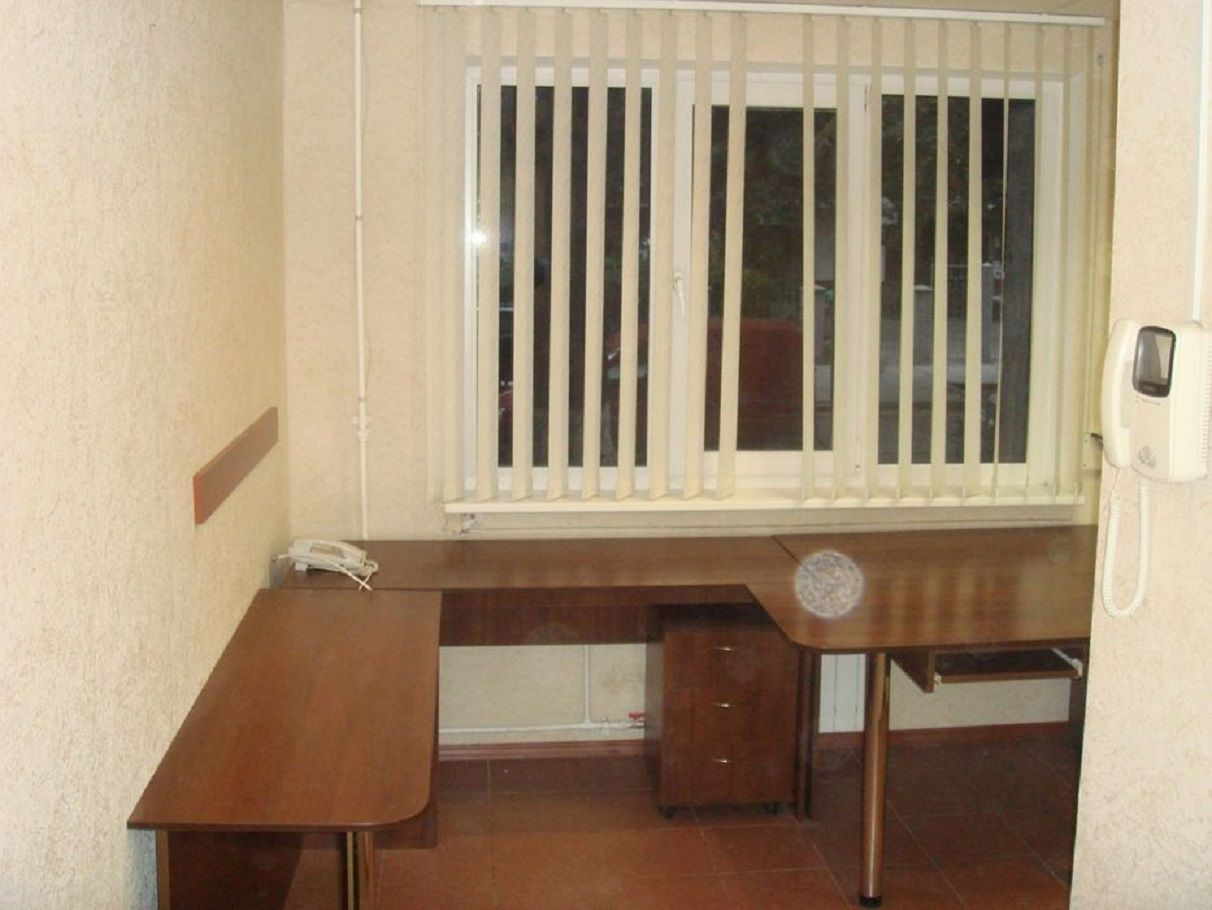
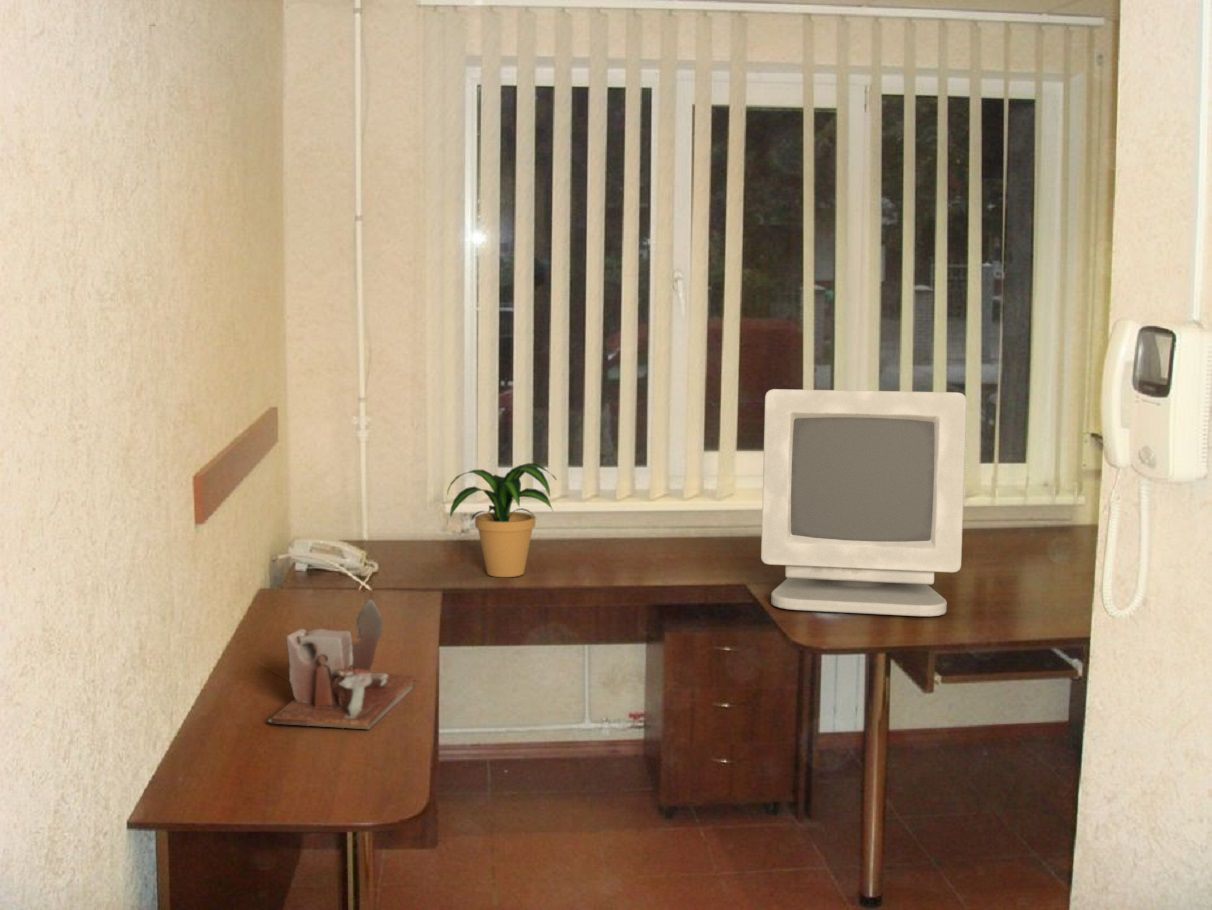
+ computer monitor [760,388,968,617]
+ potted plant [446,462,558,578]
+ desk organizer [267,598,418,730]
